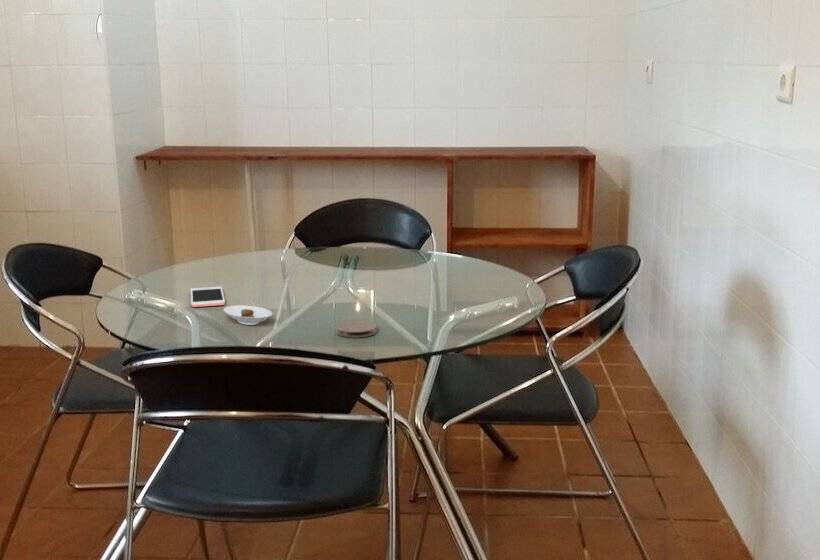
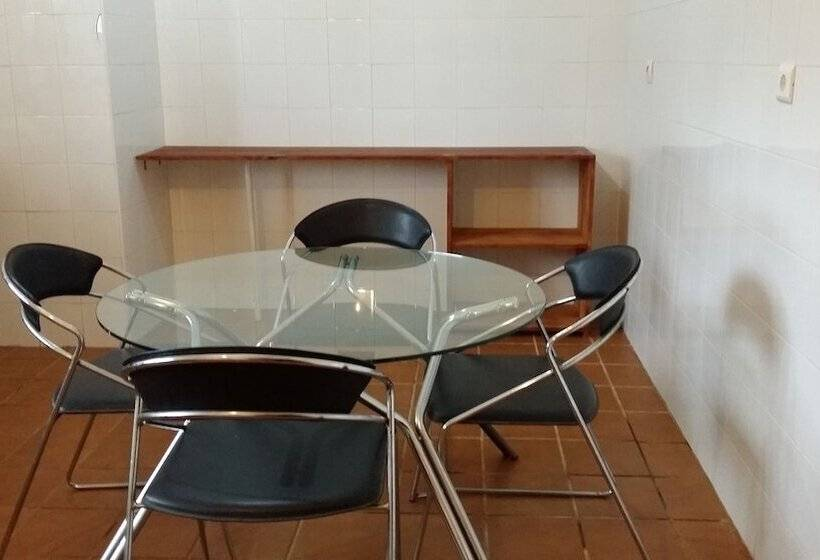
- cell phone [189,286,226,308]
- saucer [223,305,273,326]
- coaster [335,320,378,339]
